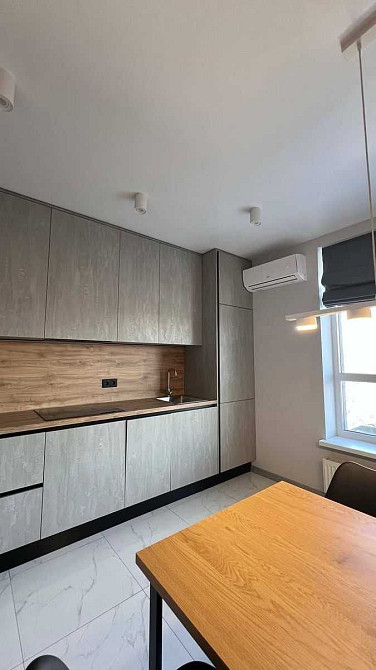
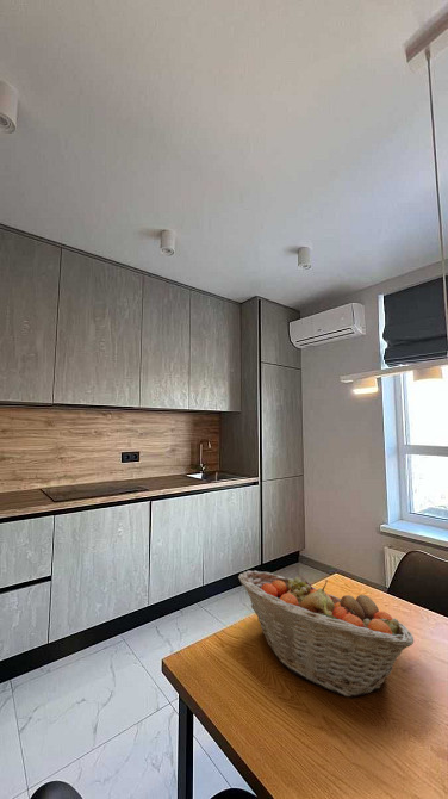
+ fruit basket [237,570,415,699]
